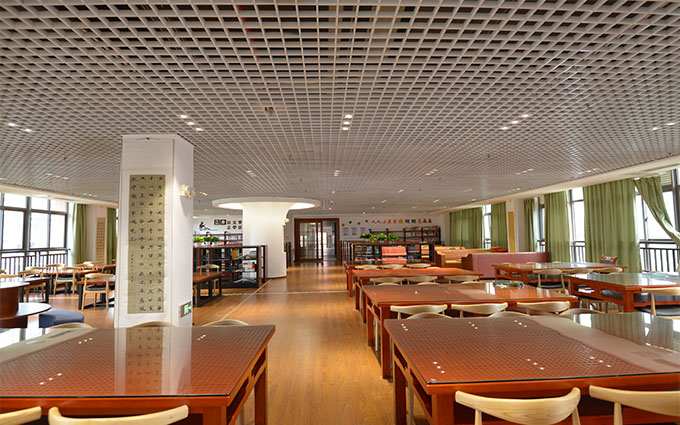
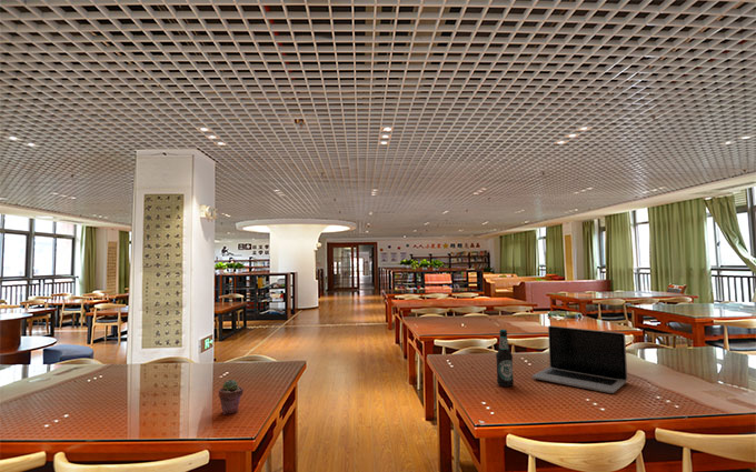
+ potted succulent [218,379,245,415]
+ laptop [531,324,628,394]
+ bottle [495,329,515,388]
